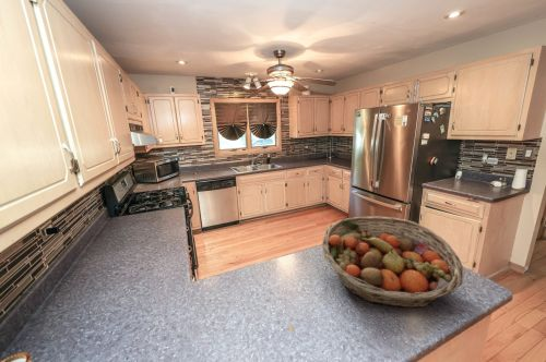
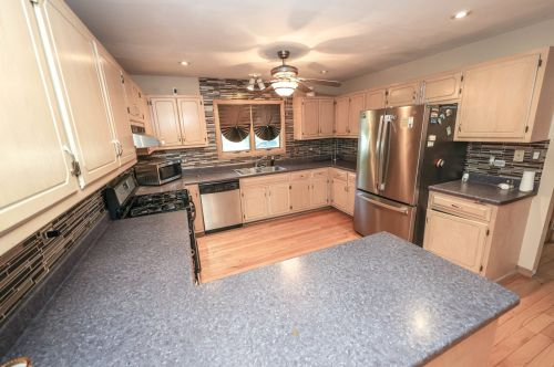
- fruit basket [321,215,464,309]
